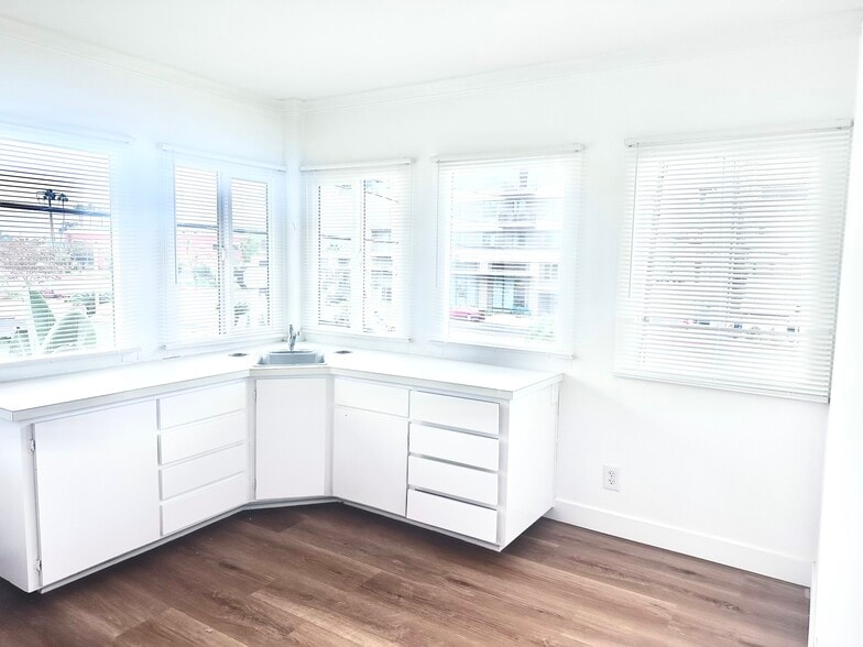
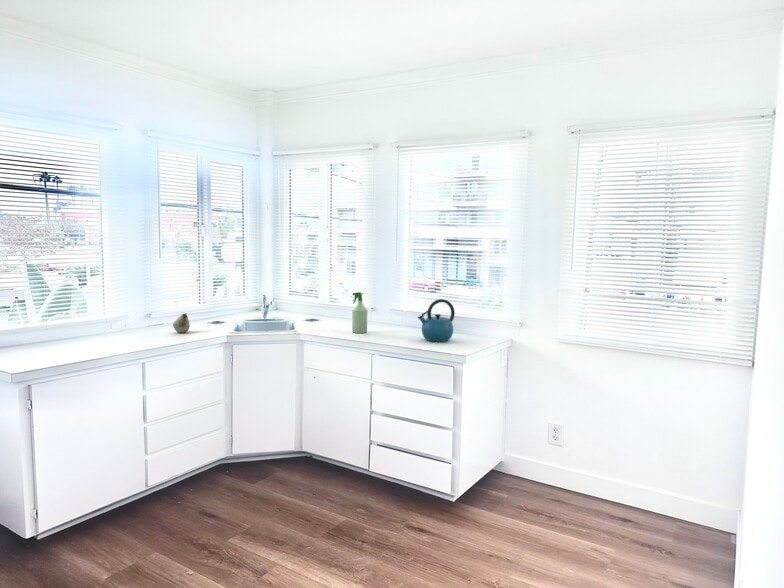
+ fruit [172,312,191,334]
+ spray bottle [351,291,369,334]
+ kettle [417,298,456,343]
